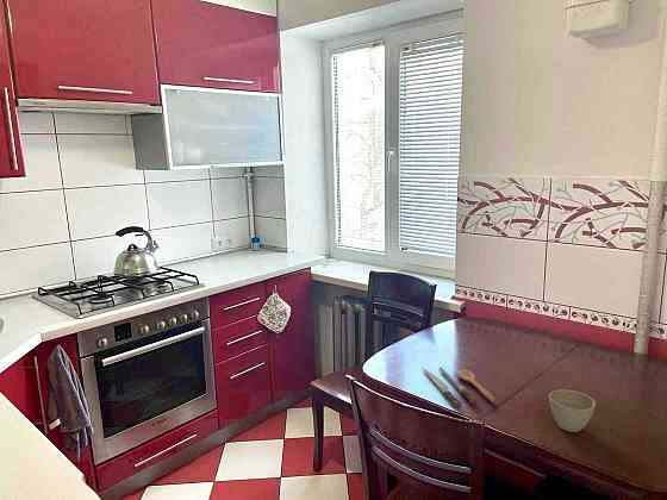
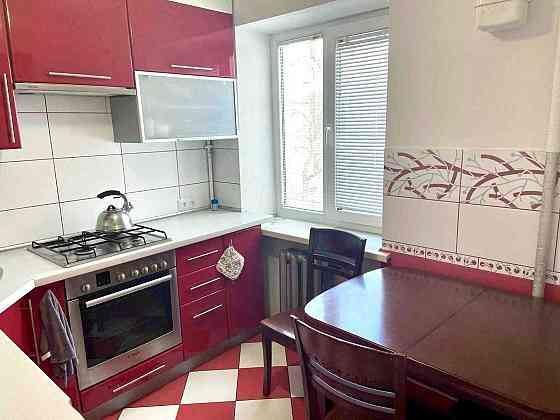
- flower pot [548,389,597,433]
- spoon [422,367,497,408]
